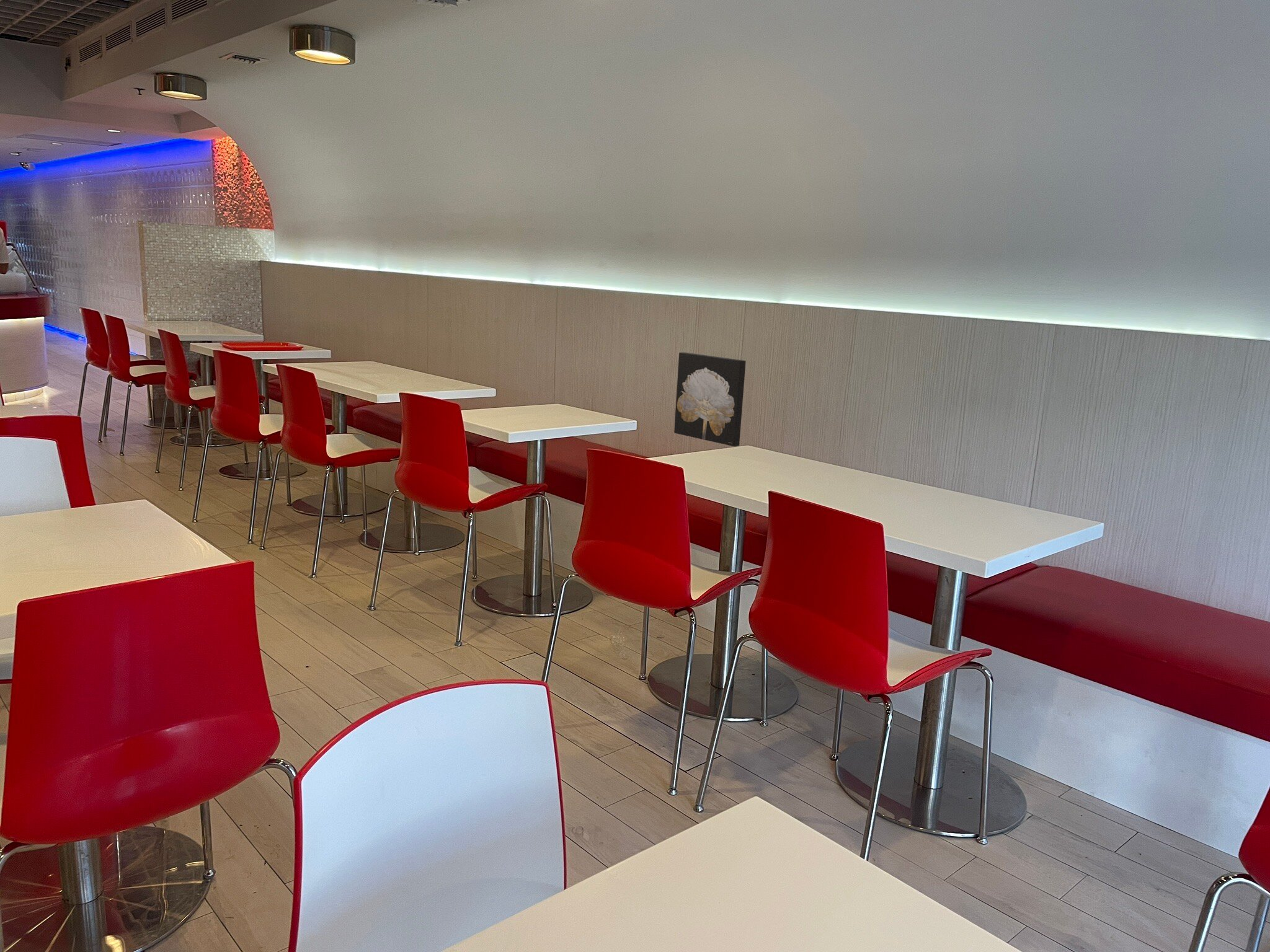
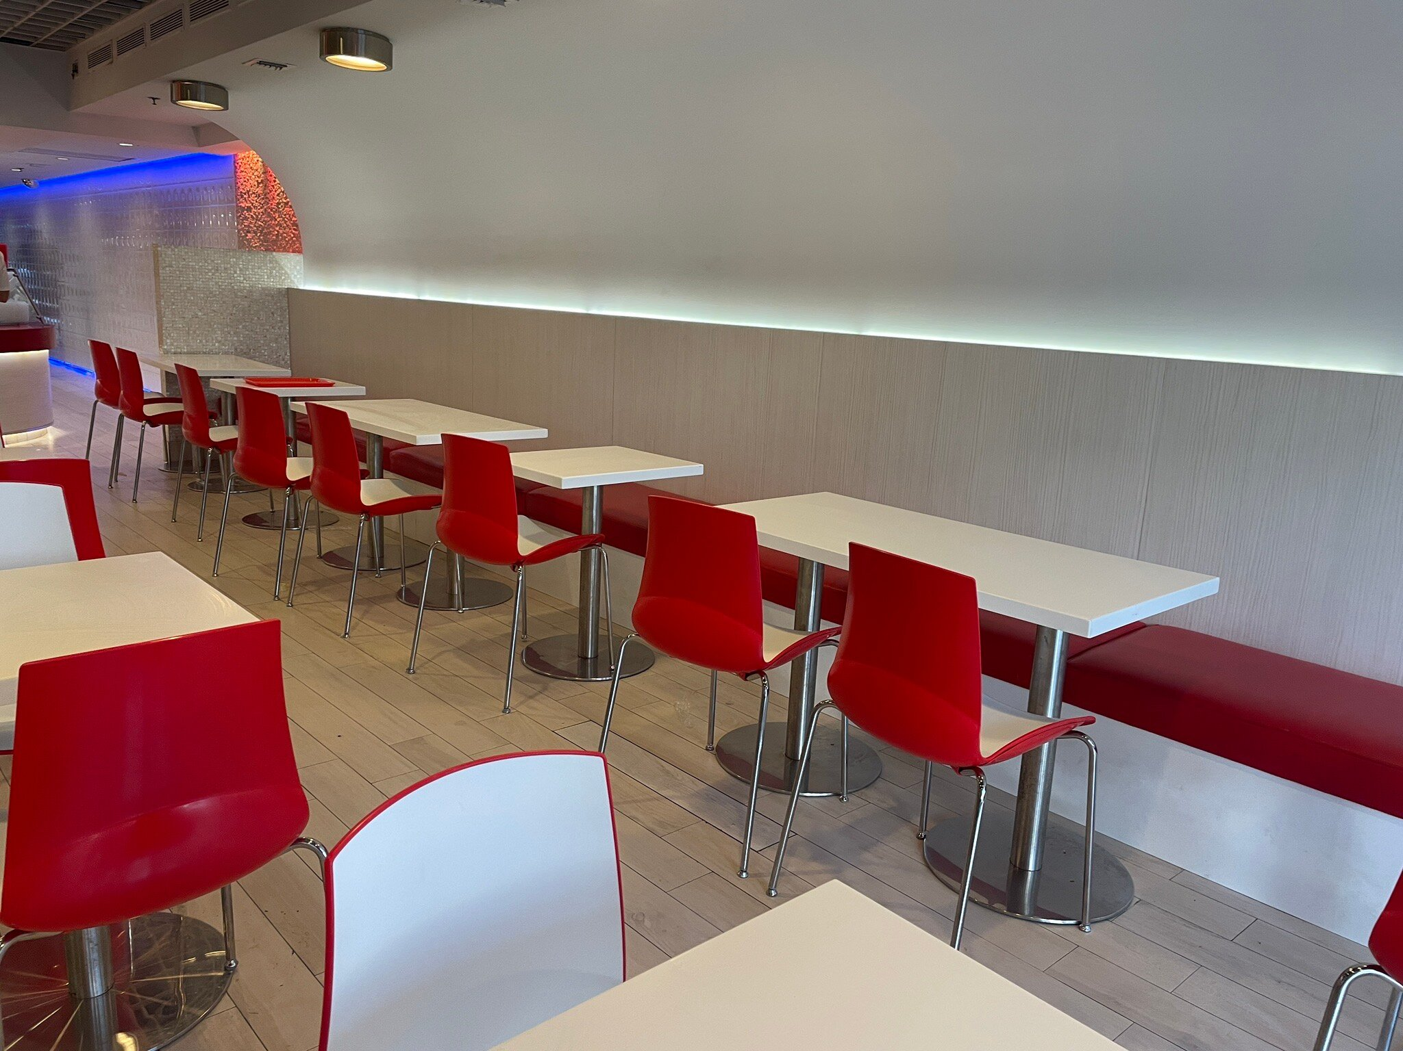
- wall art [673,352,747,447]
